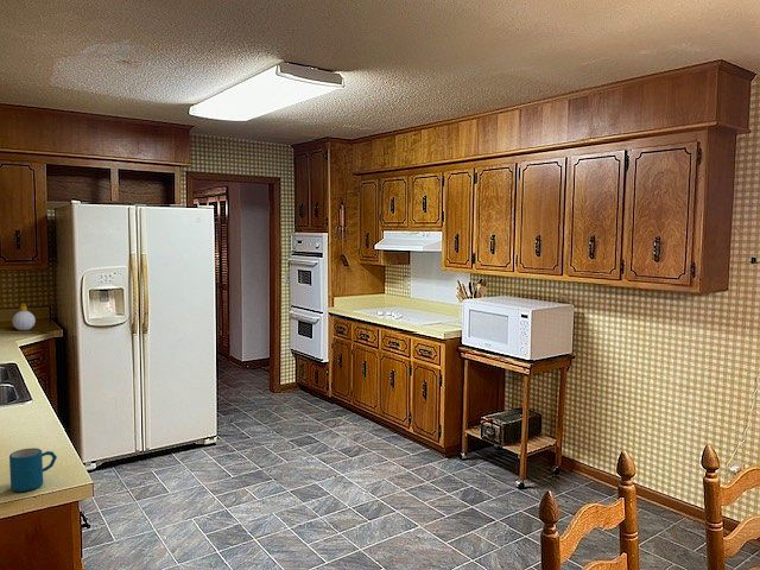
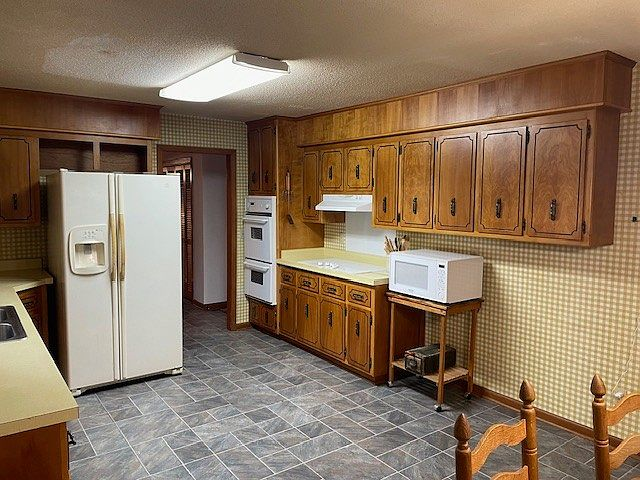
- soap bottle [12,303,37,331]
- mug [8,446,58,493]
